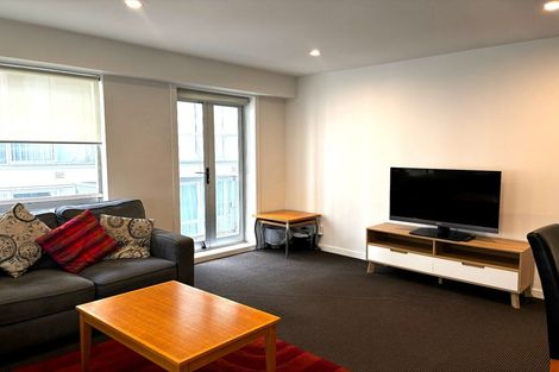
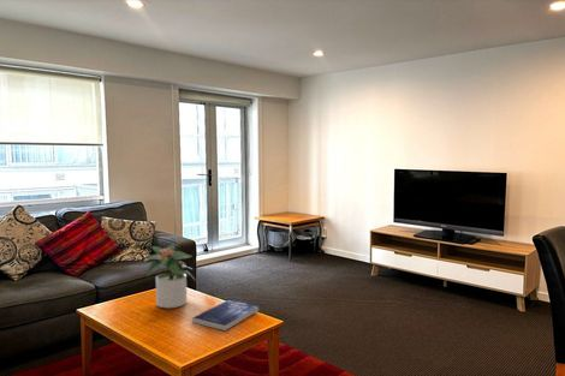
+ book [191,299,260,332]
+ potted plant [143,243,197,310]
